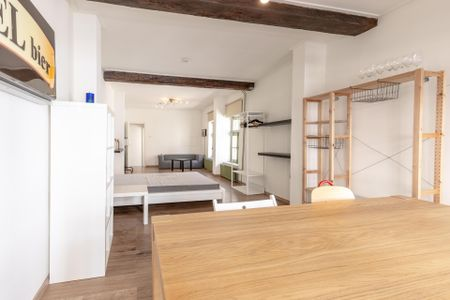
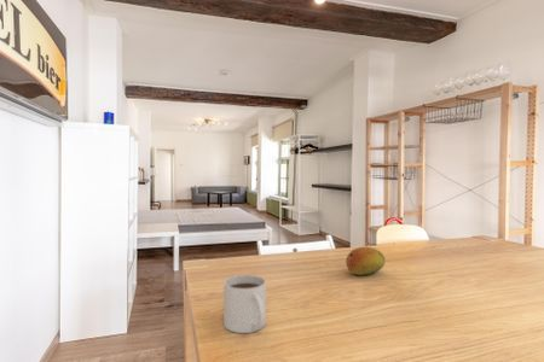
+ mug [222,274,267,334]
+ fruit [345,246,386,276]
